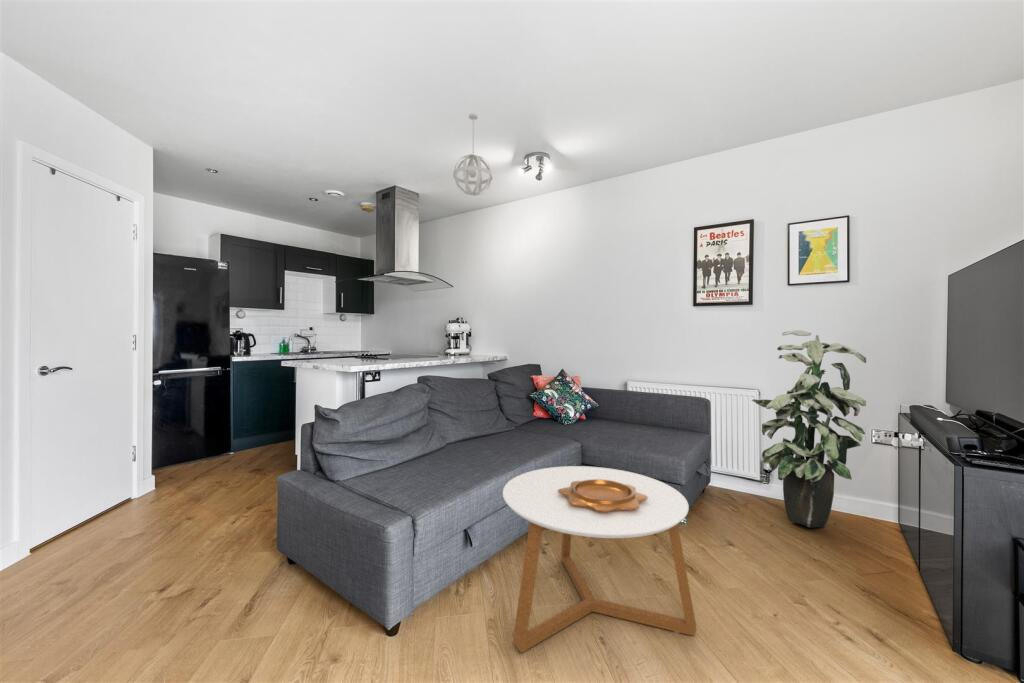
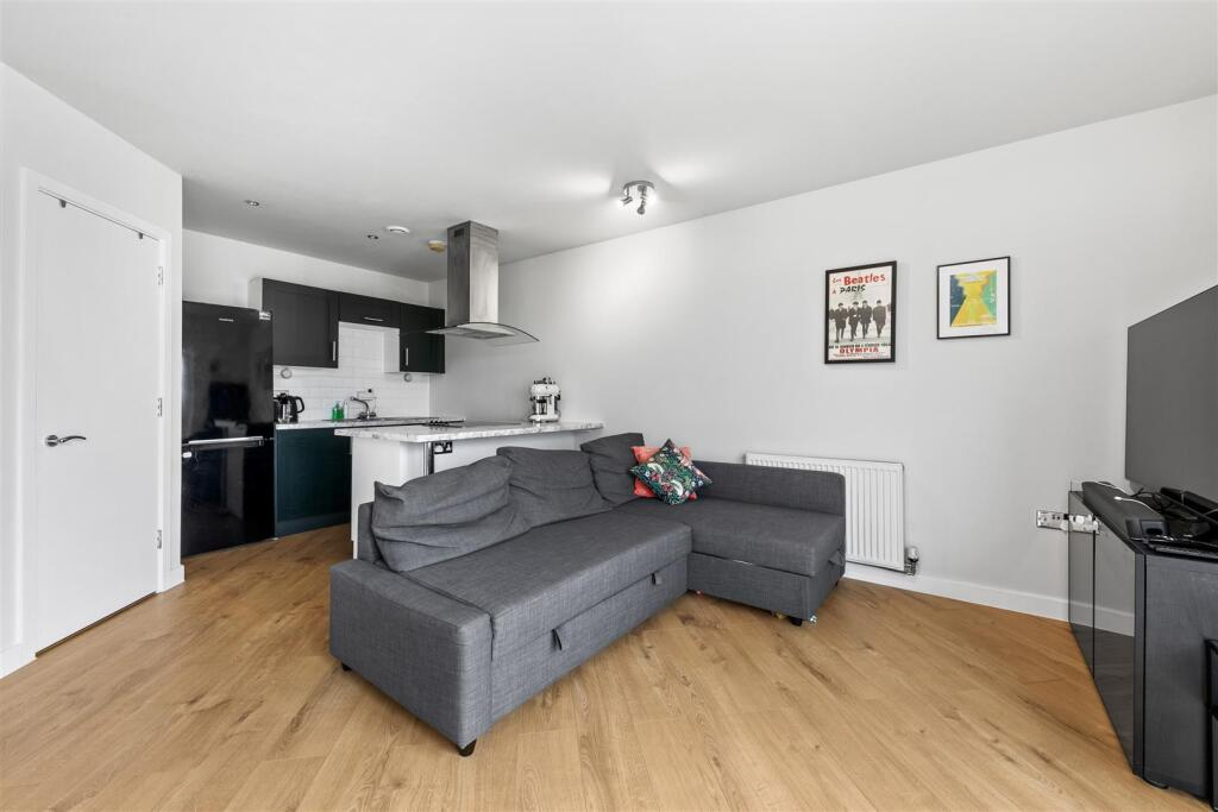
- coffee table [502,465,697,653]
- pendant light [452,113,493,197]
- indoor plant [751,329,867,529]
- decorative bowl [558,479,648,512]
